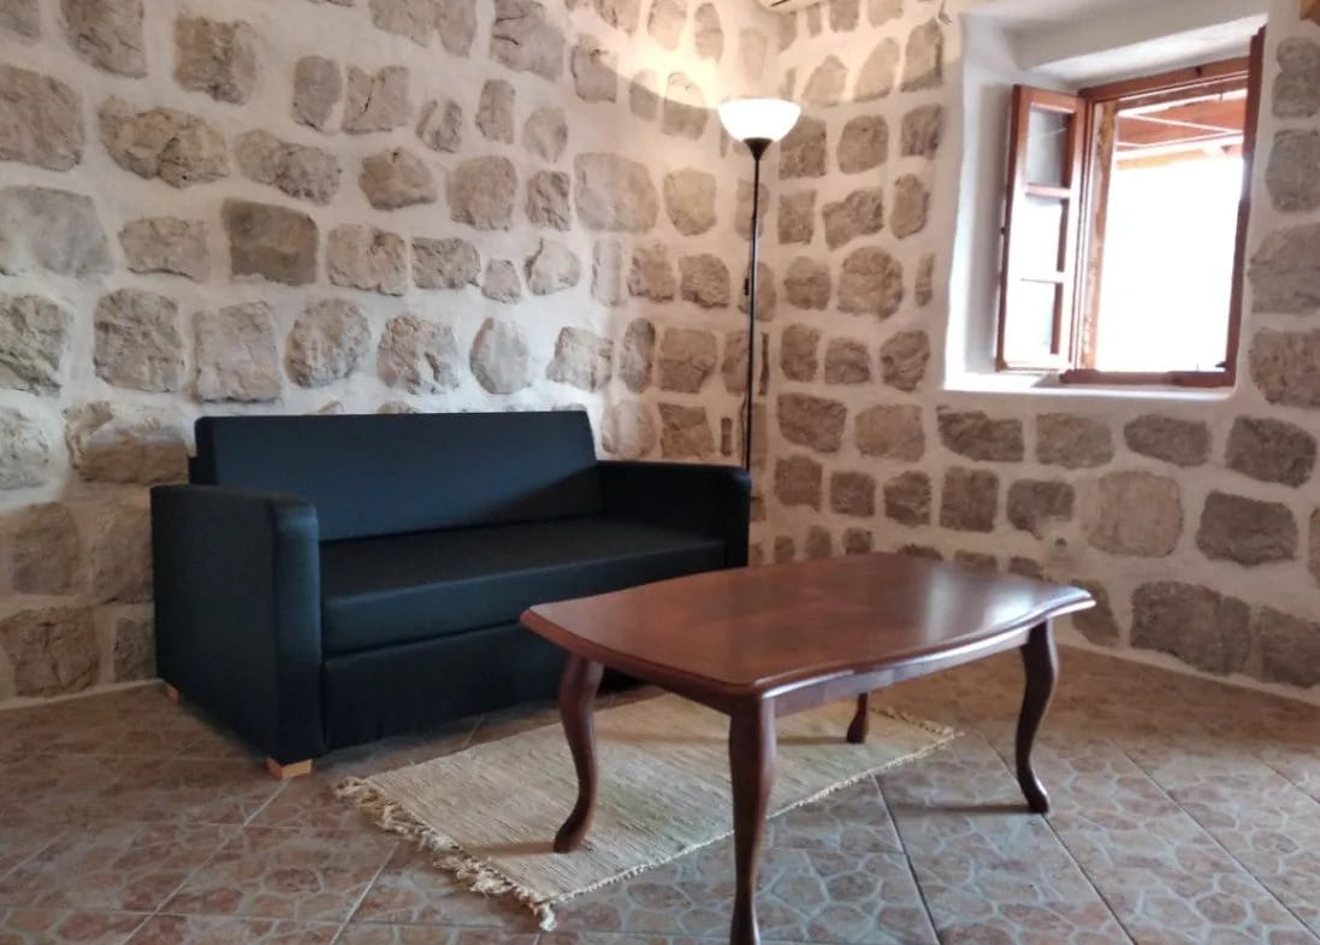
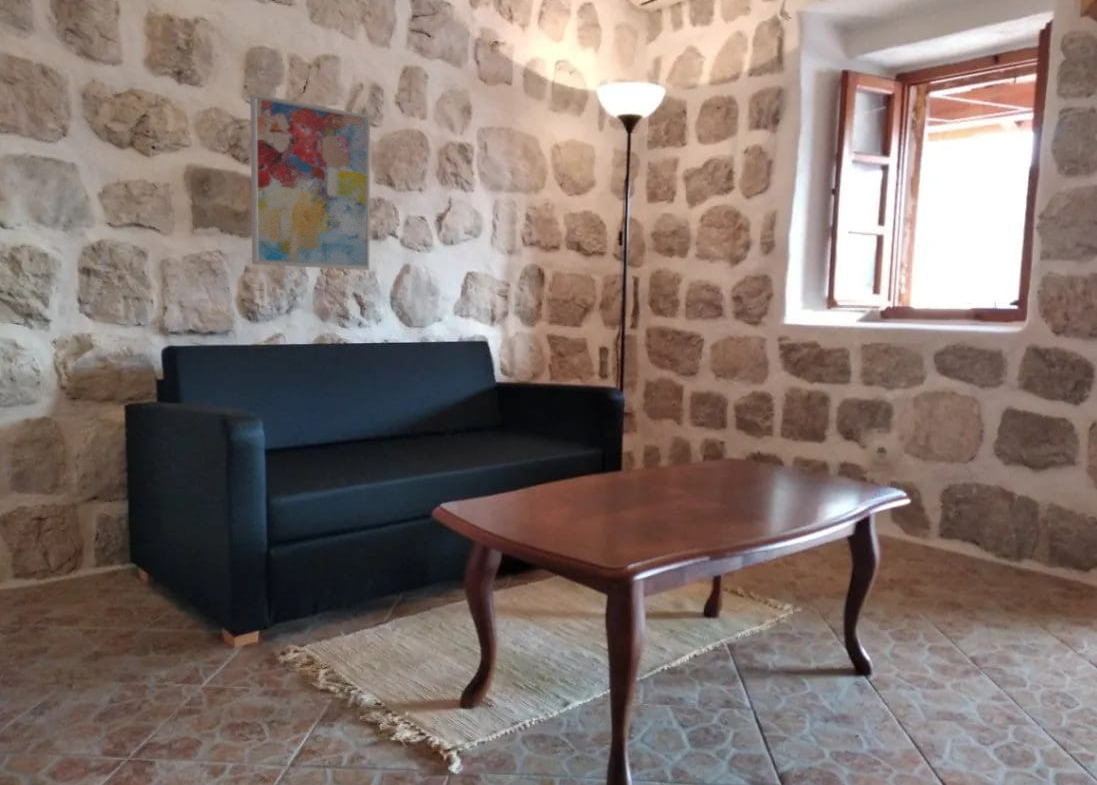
+ wall art [249,93,371,271]
